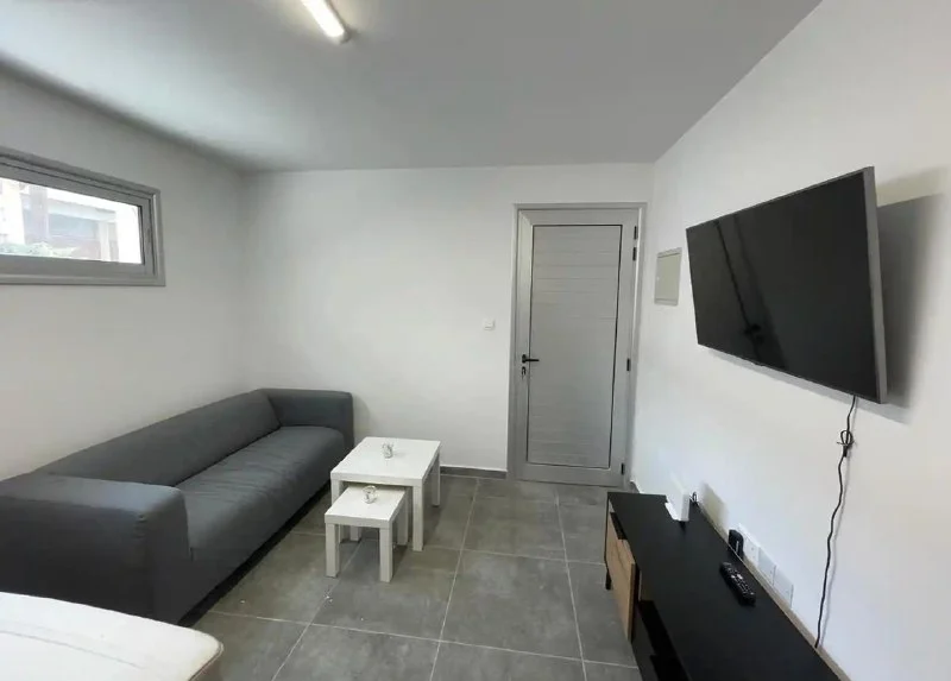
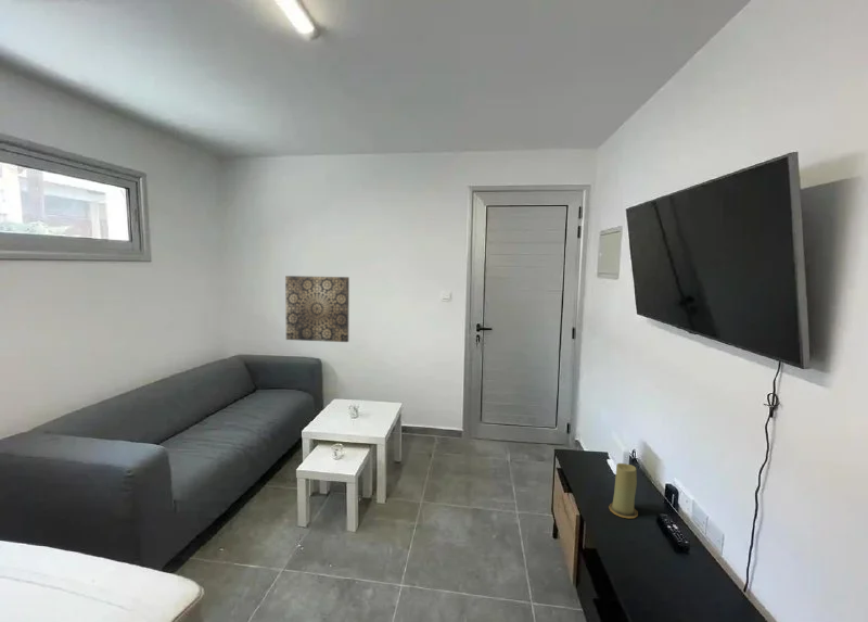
+ wall art [284,275,350,343]
+ candle [608,462,639,519]
